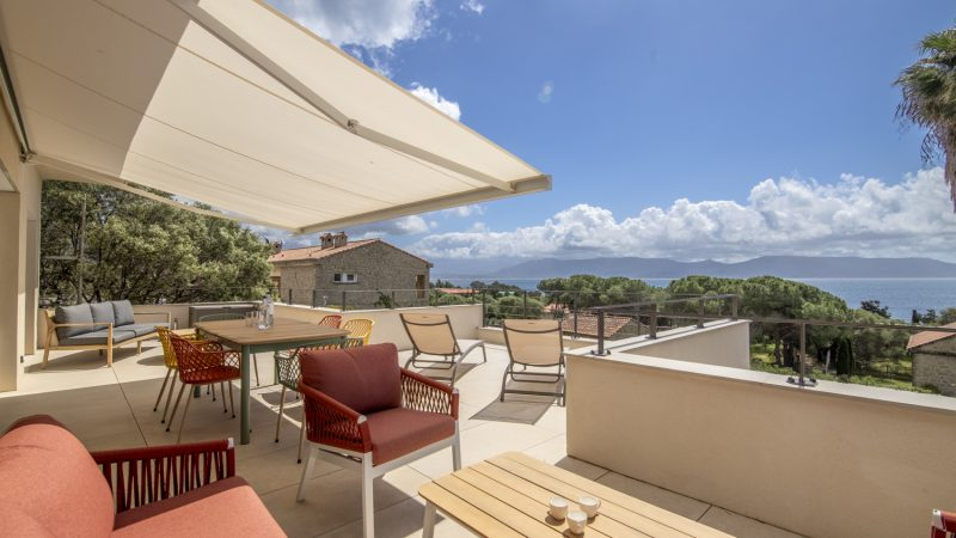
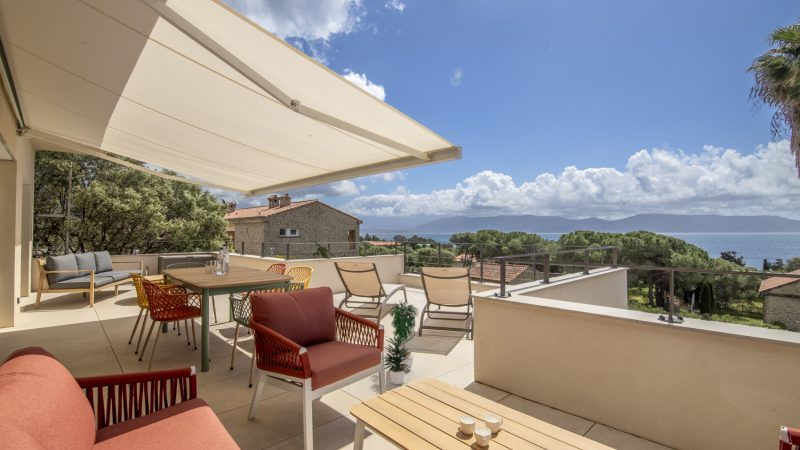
+ potted plant [383,299,420,386]
